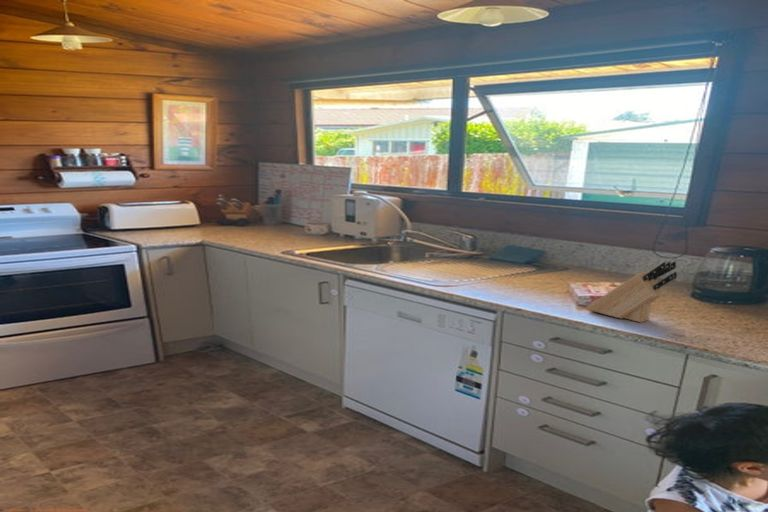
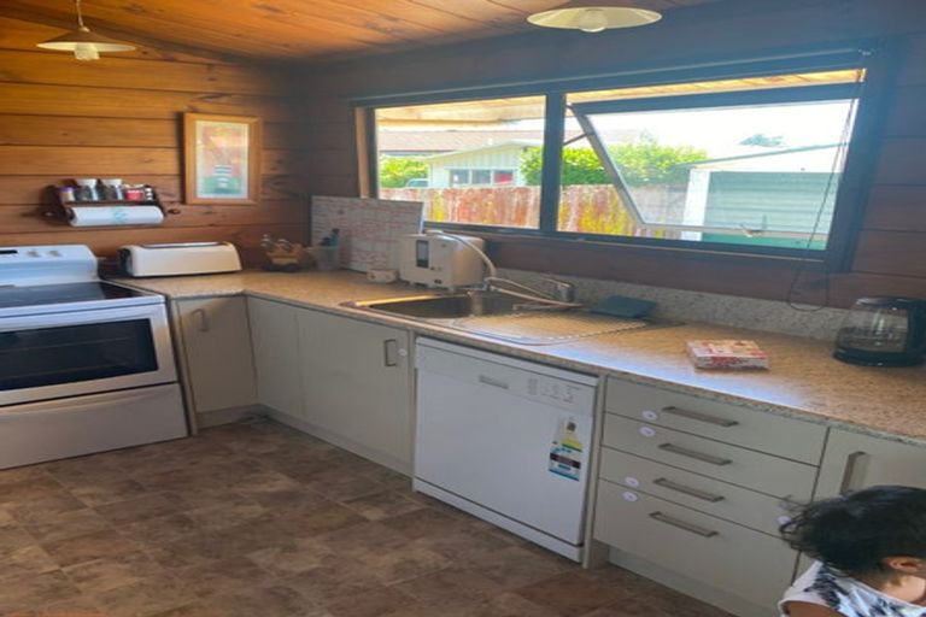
- knife block [586,260,678,323]
